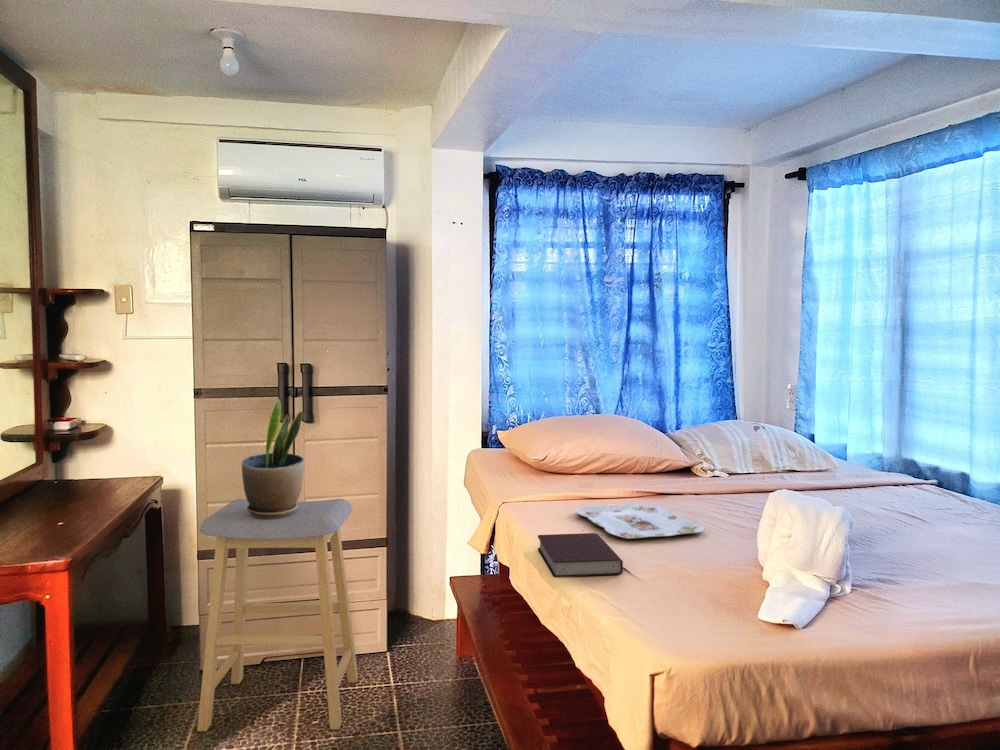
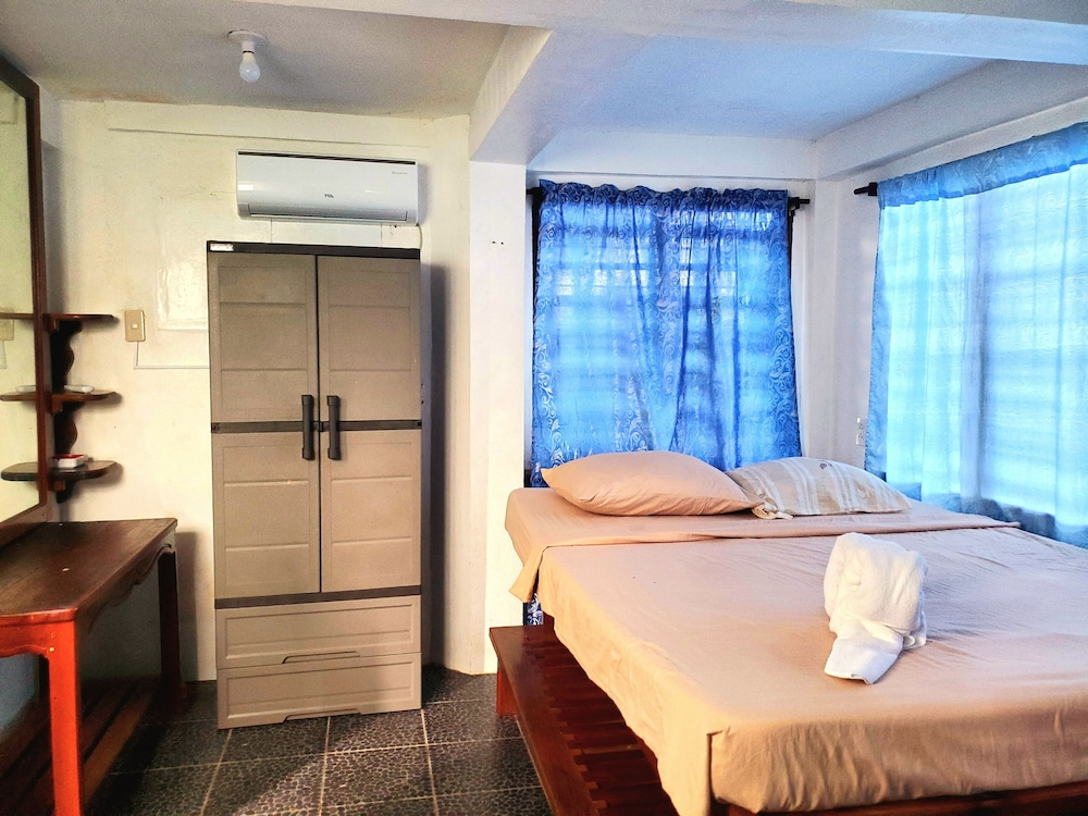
- potted plant [241,398,305,518]
- serving tray [575,502,705,540]
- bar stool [196,498,359,732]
- book [537,532,624,578]
